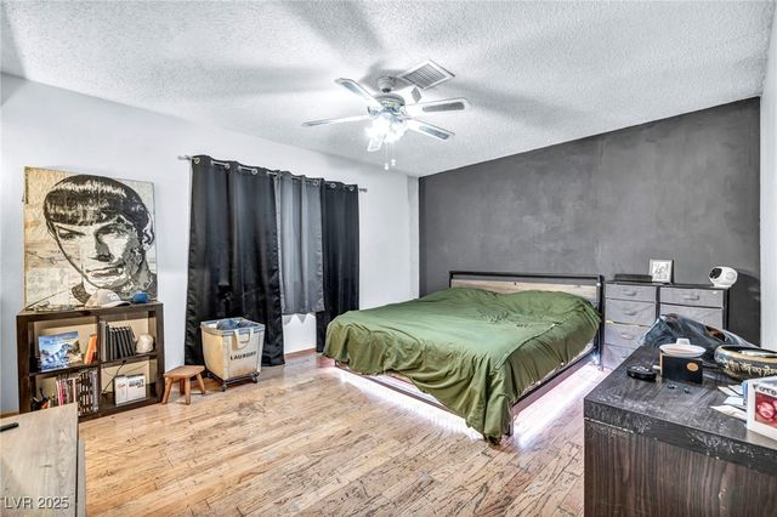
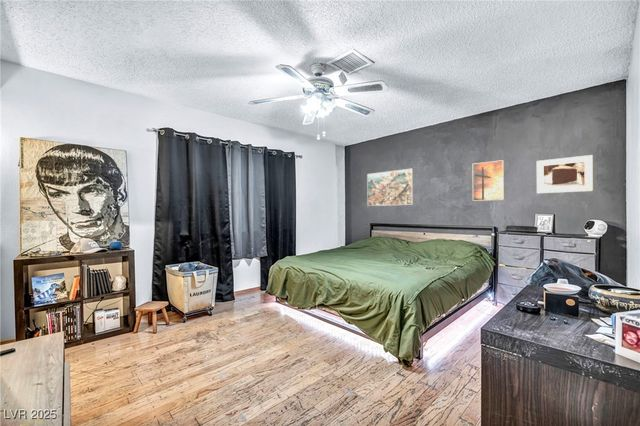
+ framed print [366,168,414,207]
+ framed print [536,154,594,194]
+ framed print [472,159,505,202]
